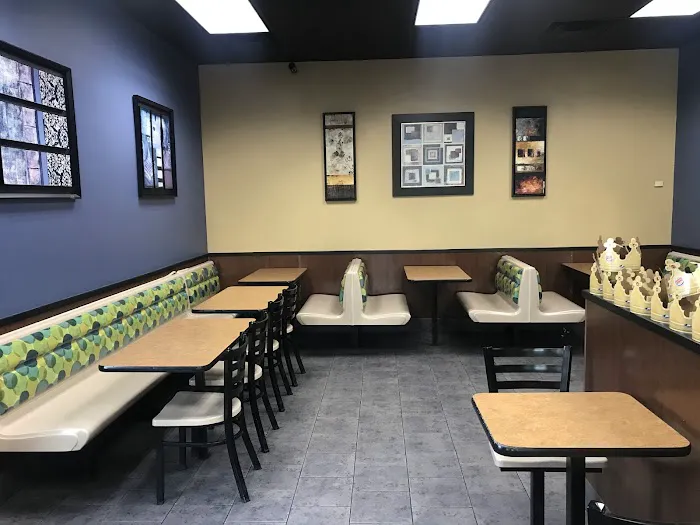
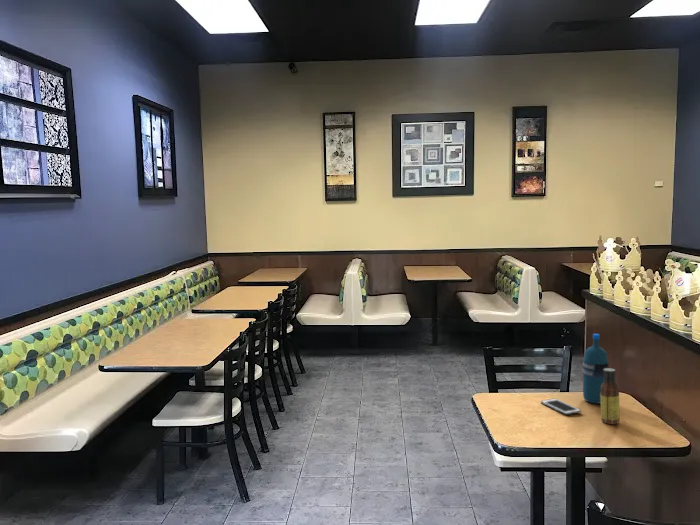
+ cell phone [540,398,582,416]
+ sauce bottle [600,367,620,425]
+ water bottle [582,333,610,405]
